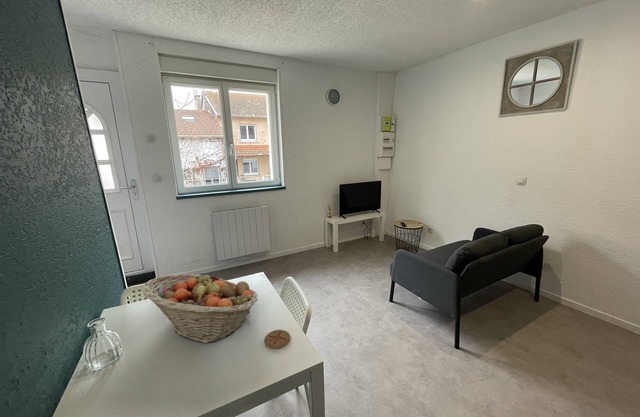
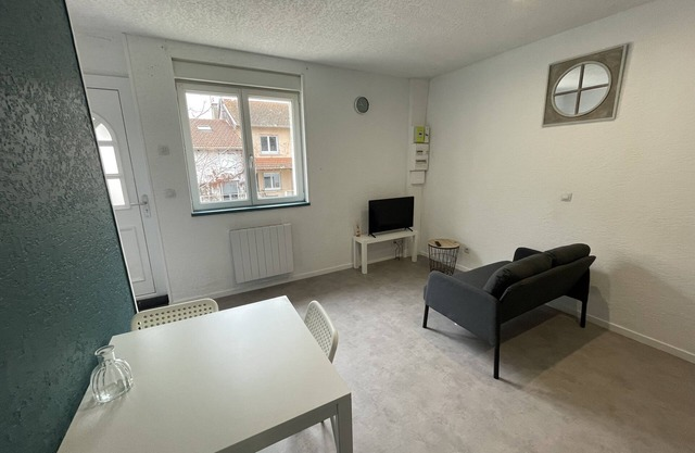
- fruit basket [142,273,259,344]
- coaster [263,329,291,350]
